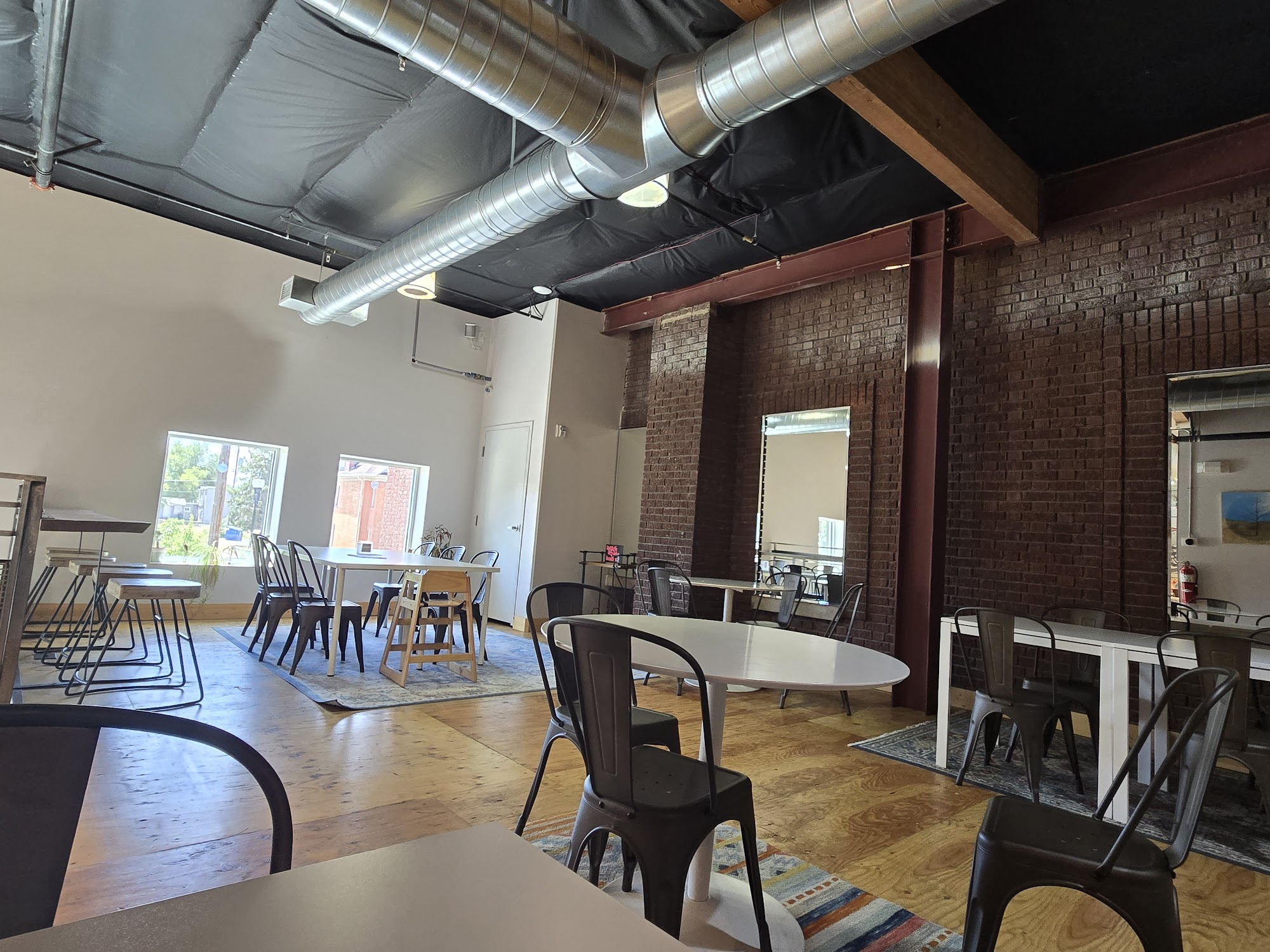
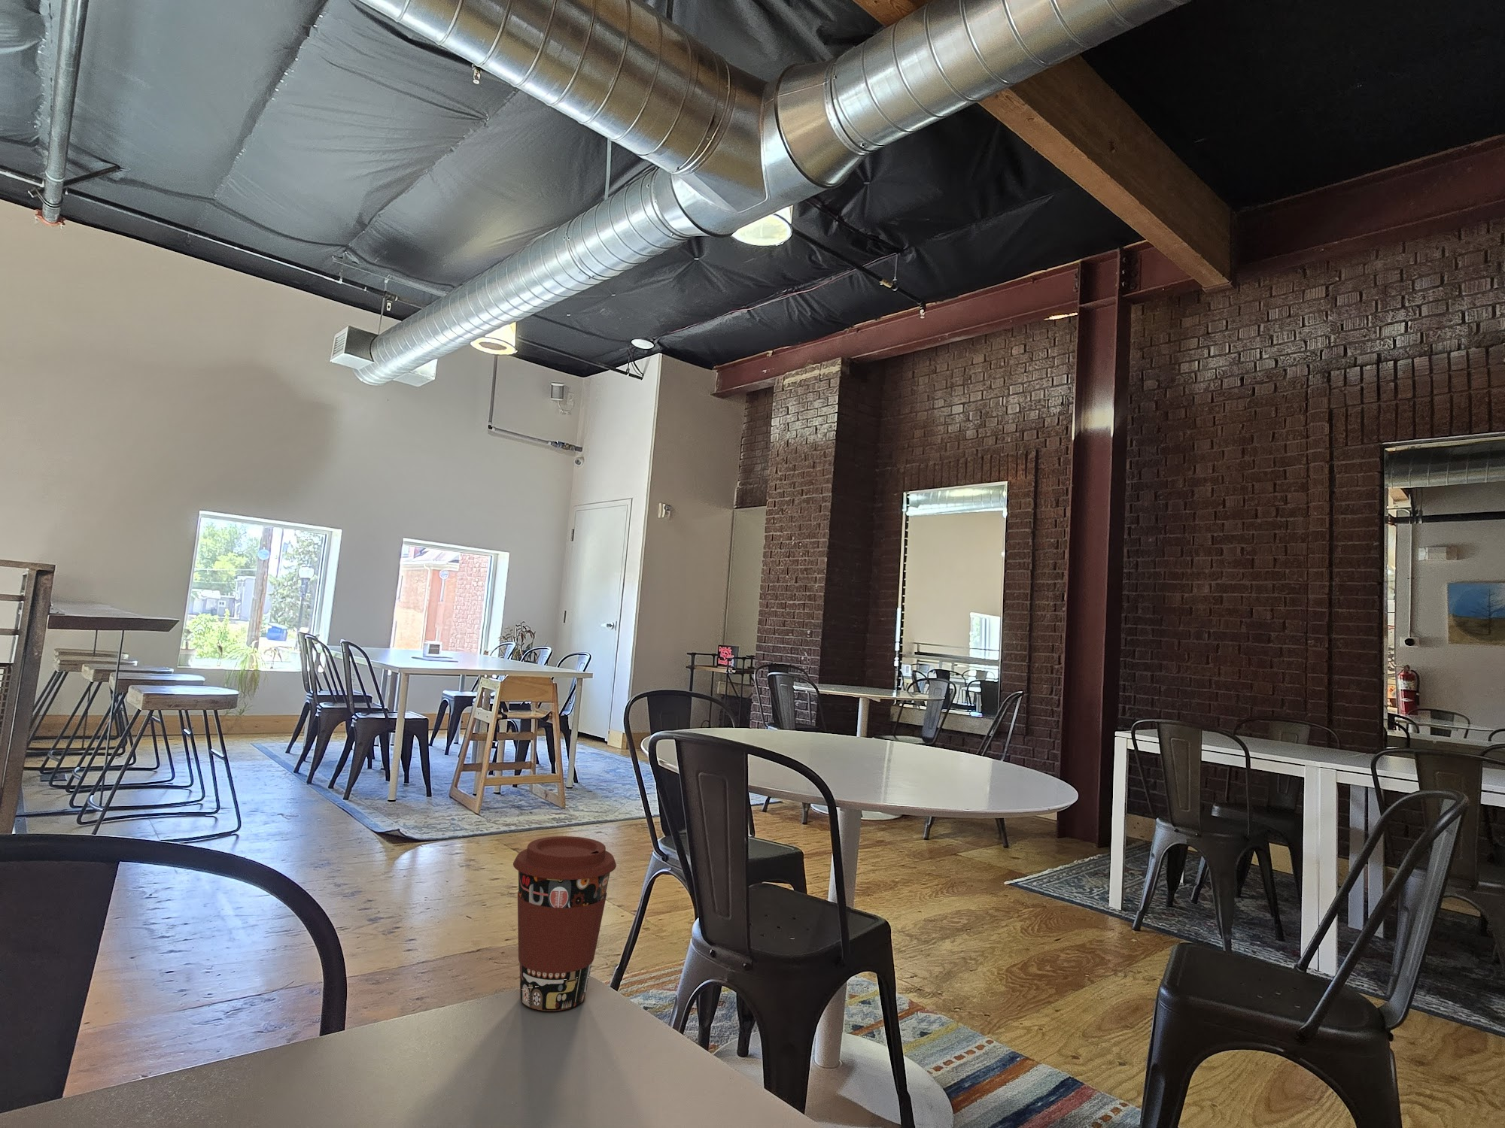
+ coffee cup [512,835,617,1012]
